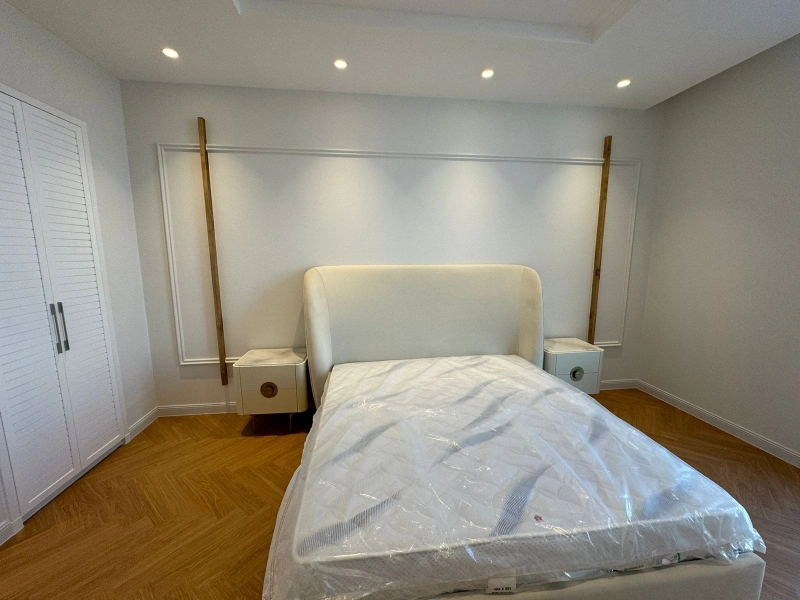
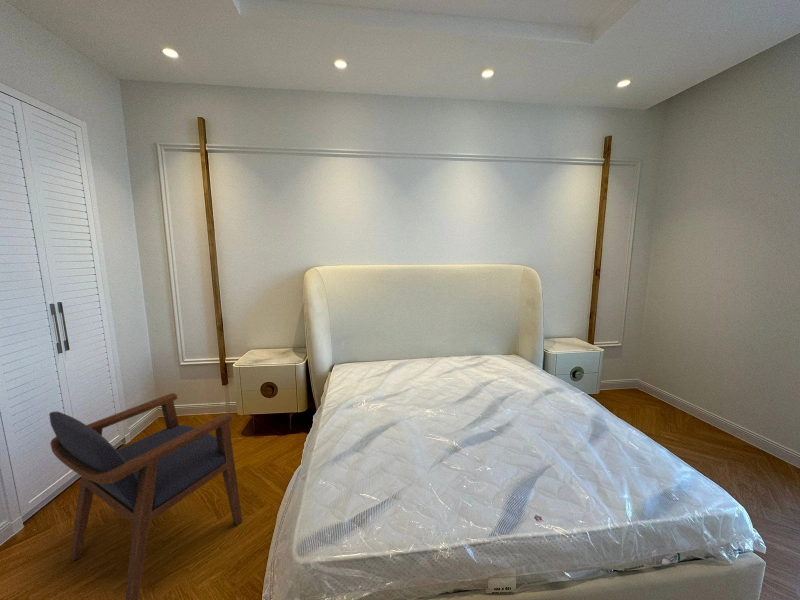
+ armchair [48,392,243,600]
